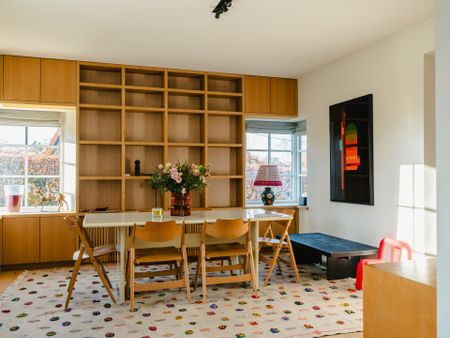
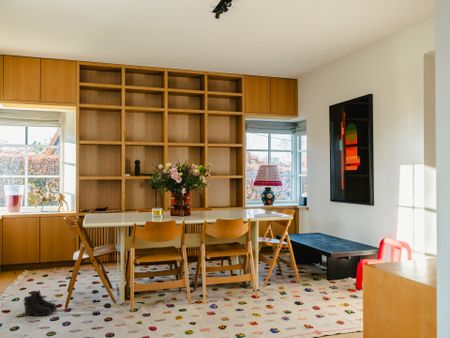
+ boots [22,289,58,317]
